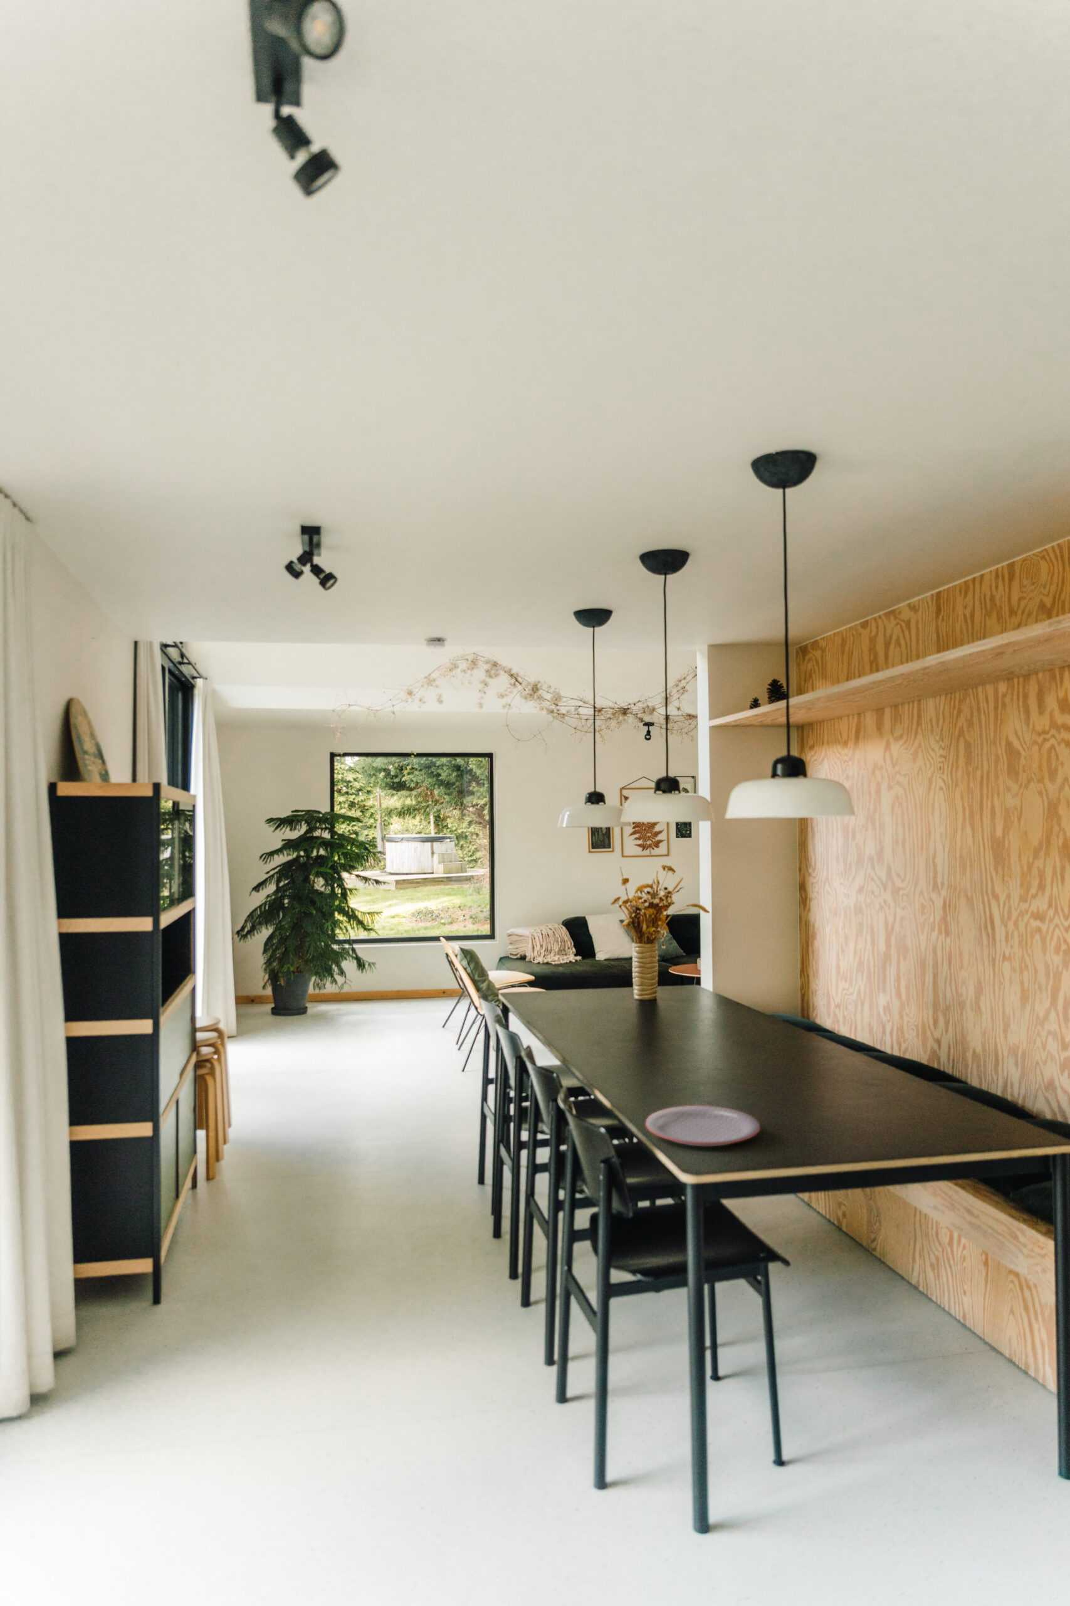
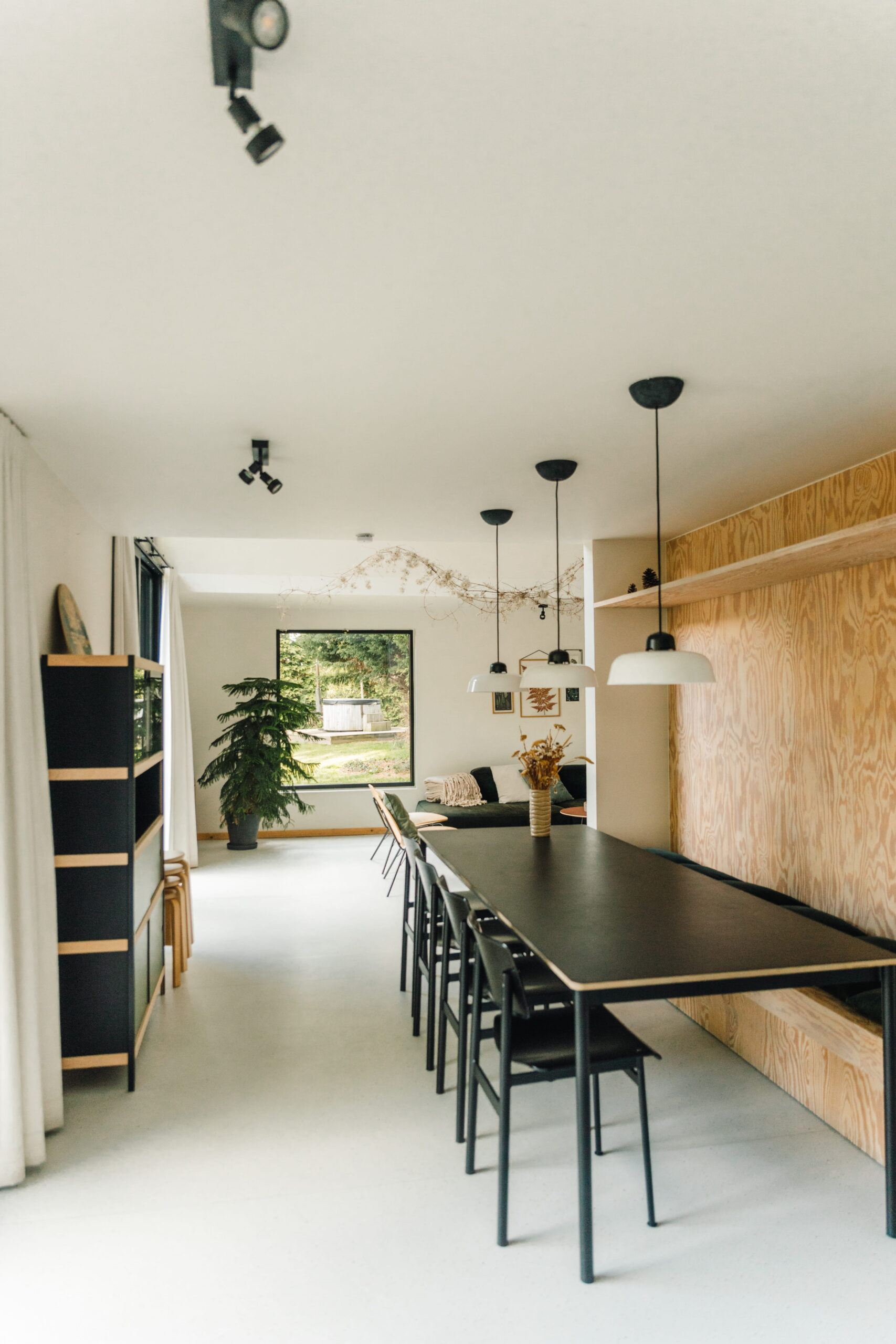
- plate [645,1105,761,1147]
